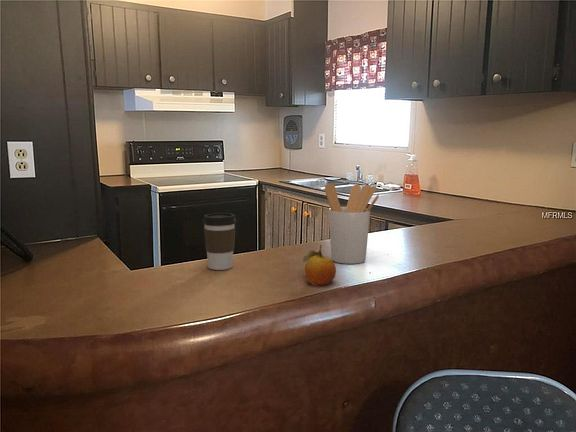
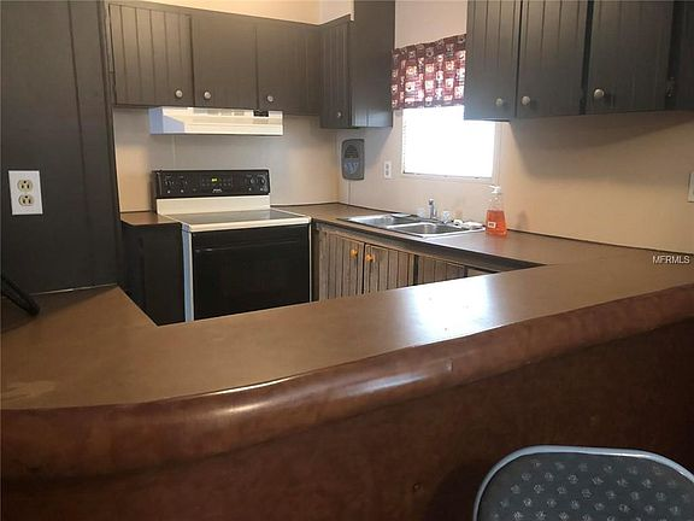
- utensil holder [324,182,380,265]
- fruit [302,244,337,287]
- coffee cup [202,212,237,271]
